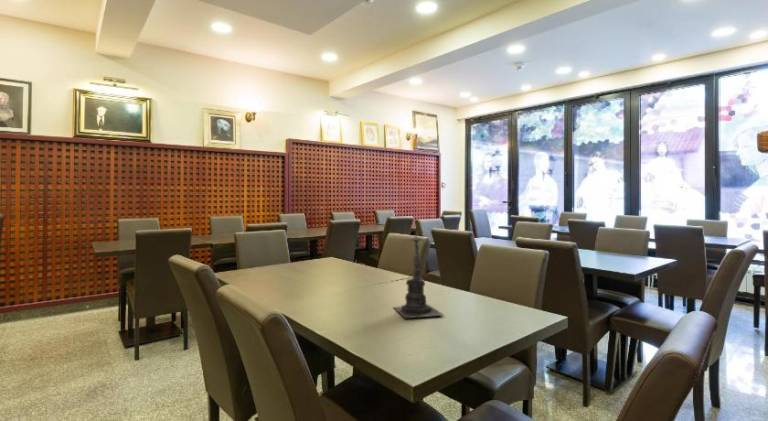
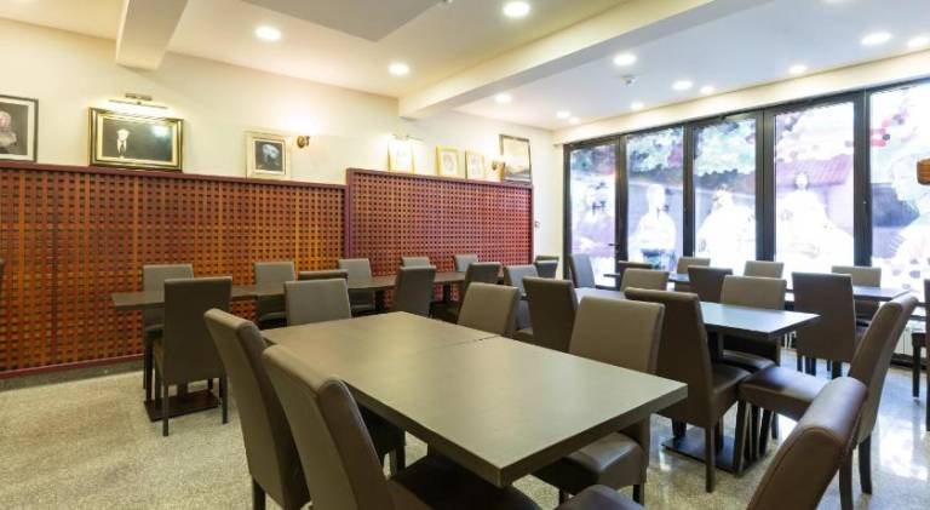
- candle holder [392,226,445,319]
